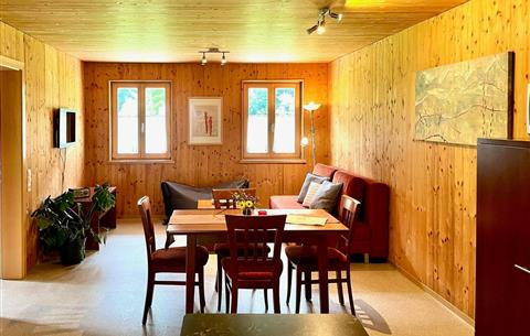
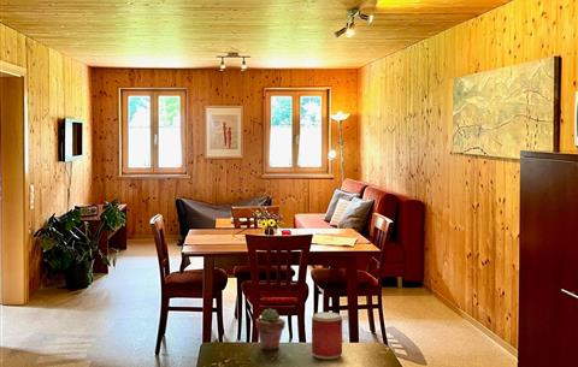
+ potted succulent [255,307,287,351]
+ beverage can [311,310,343,360]
